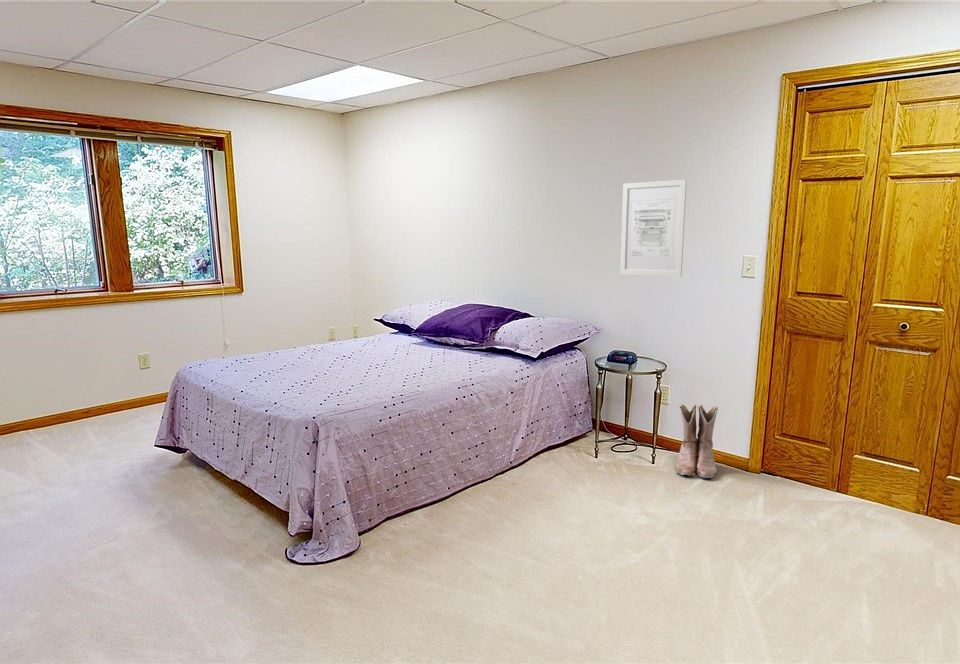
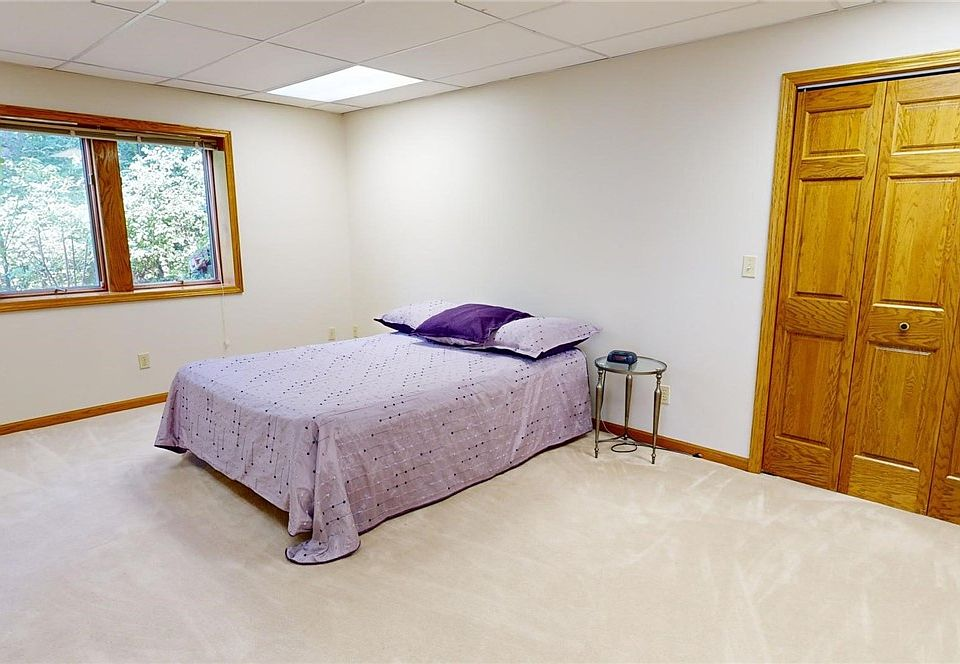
- wall art [619,178,688,278]
- boots [675,403,719,480]
